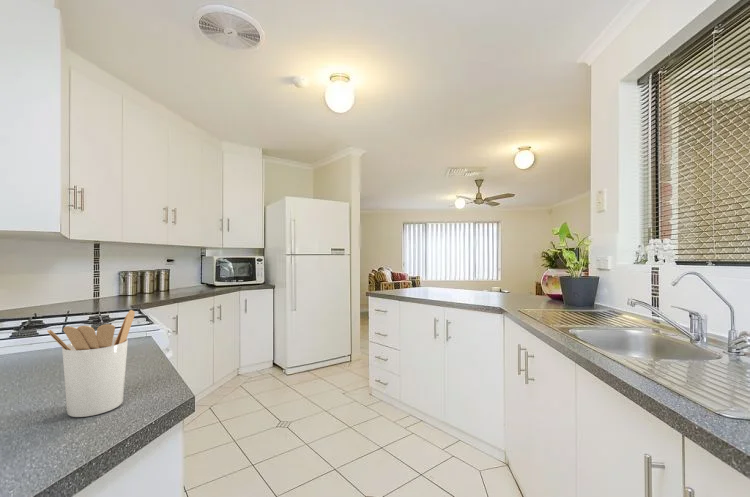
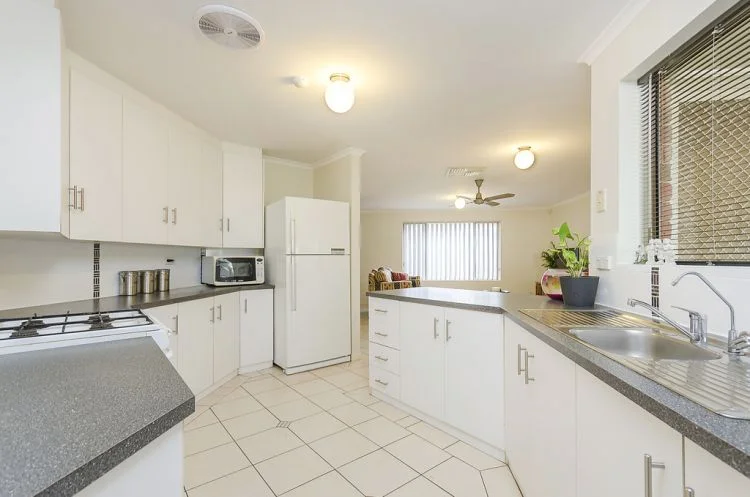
- utensil holder [46,309,136,418]
